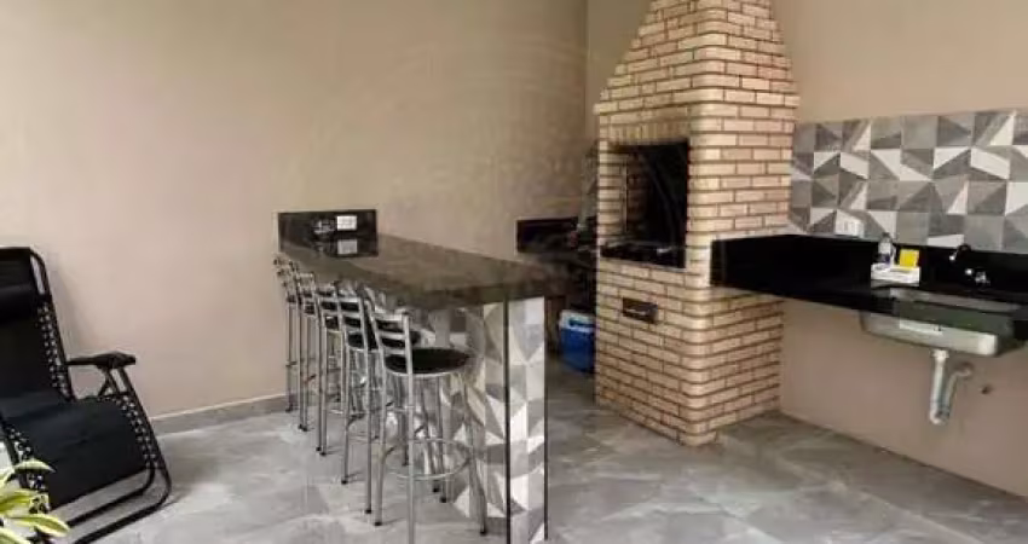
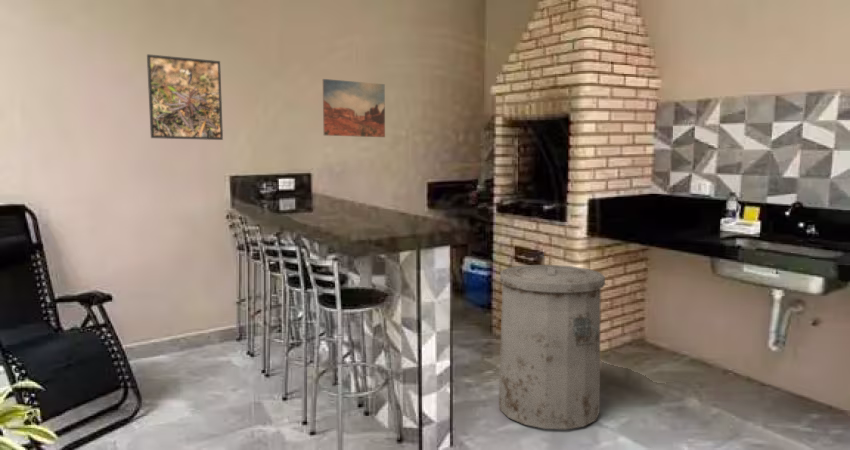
+ wall art [322,78,386,138]
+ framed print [146,53,224,141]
+ trash can [498,264,607,430]
